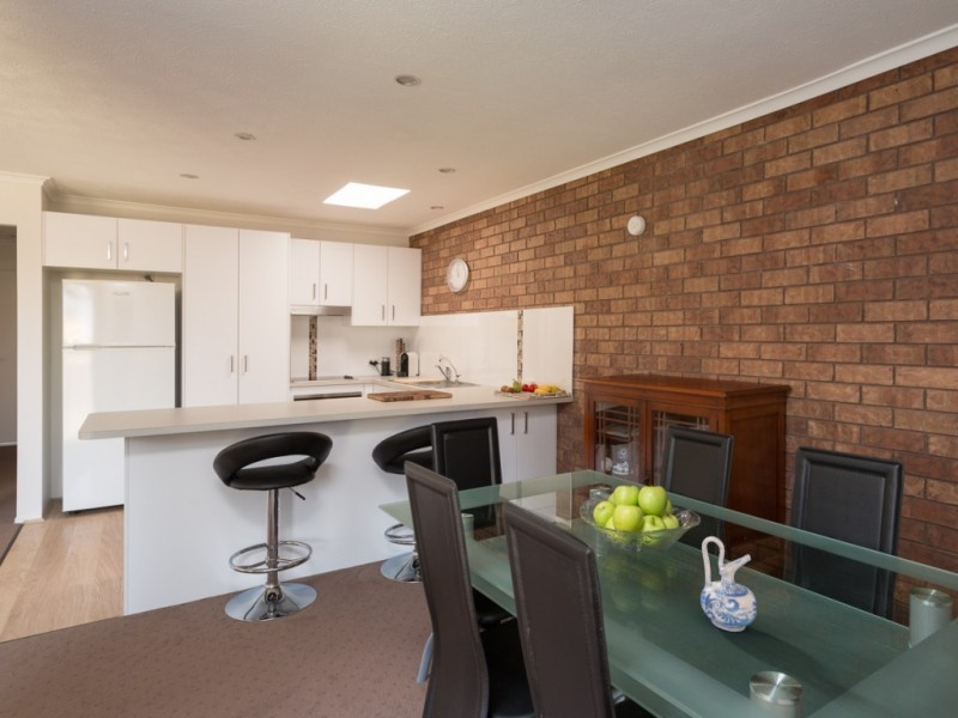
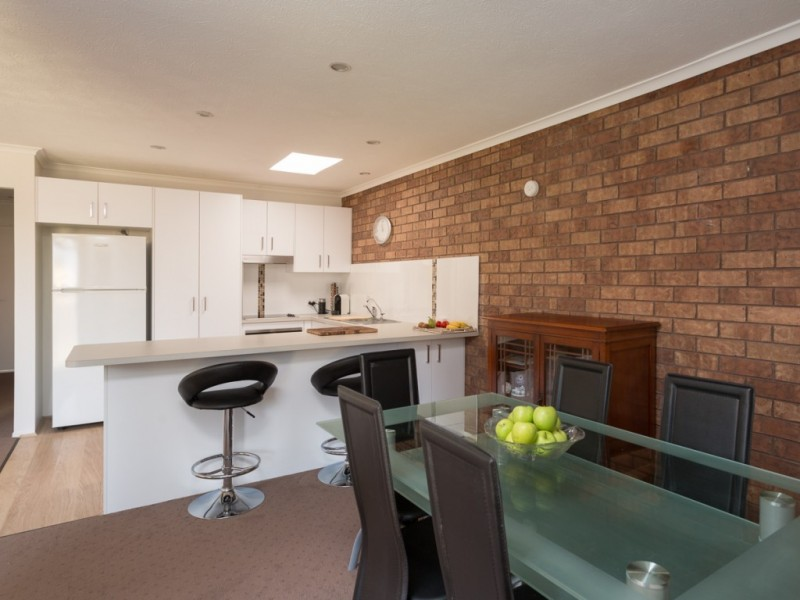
- ceramic pitcher [699,535,758,633]
